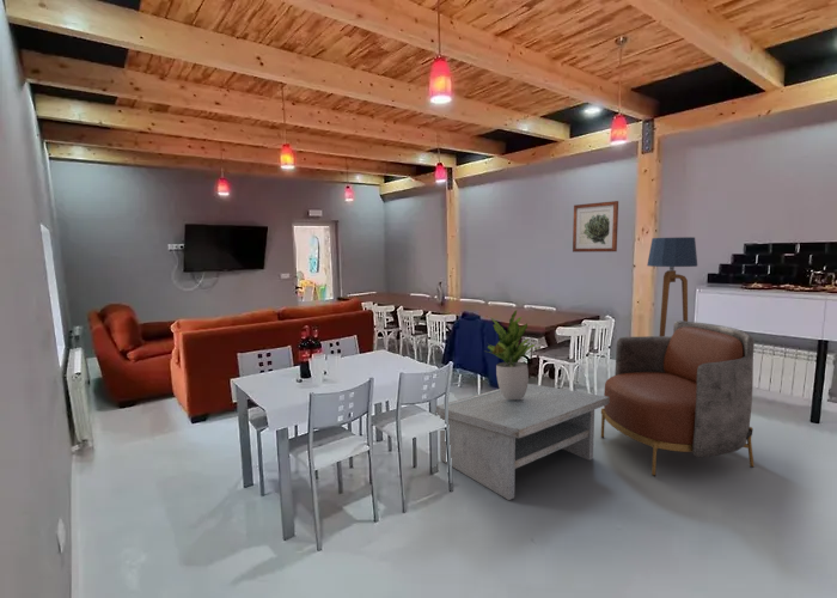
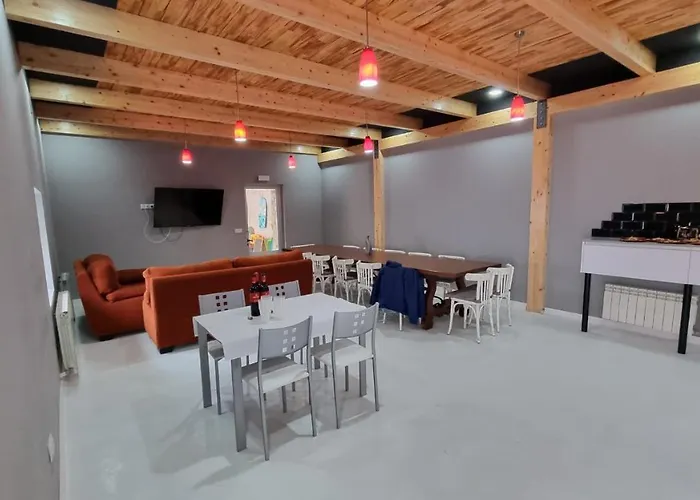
- coffee table [435,383,610,501]
- armchair [600,319,756,477]
- potted plant [483,309,542,399]
- floor lamp [646,236,698,336]
- wall art [572,200,619,254]
